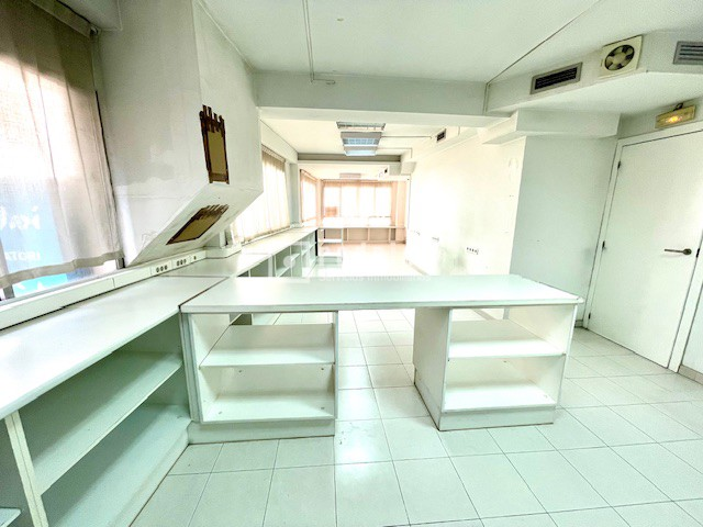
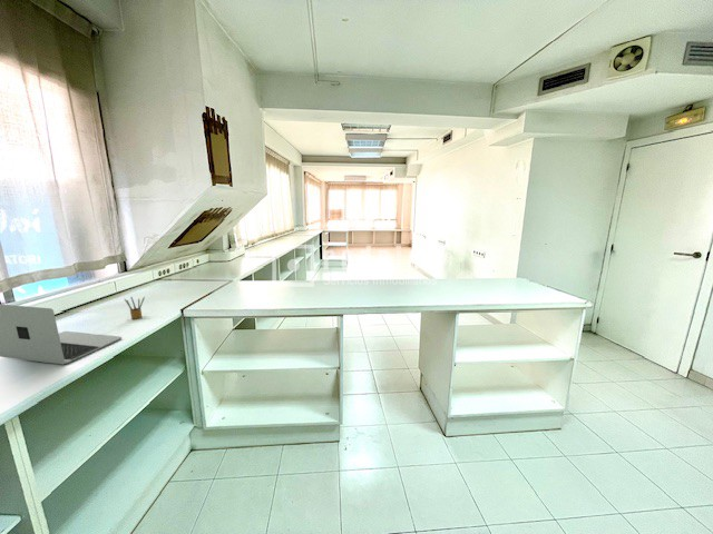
+ laptop [0,303,123,366]
+ pencil box [124,296,146,320]
